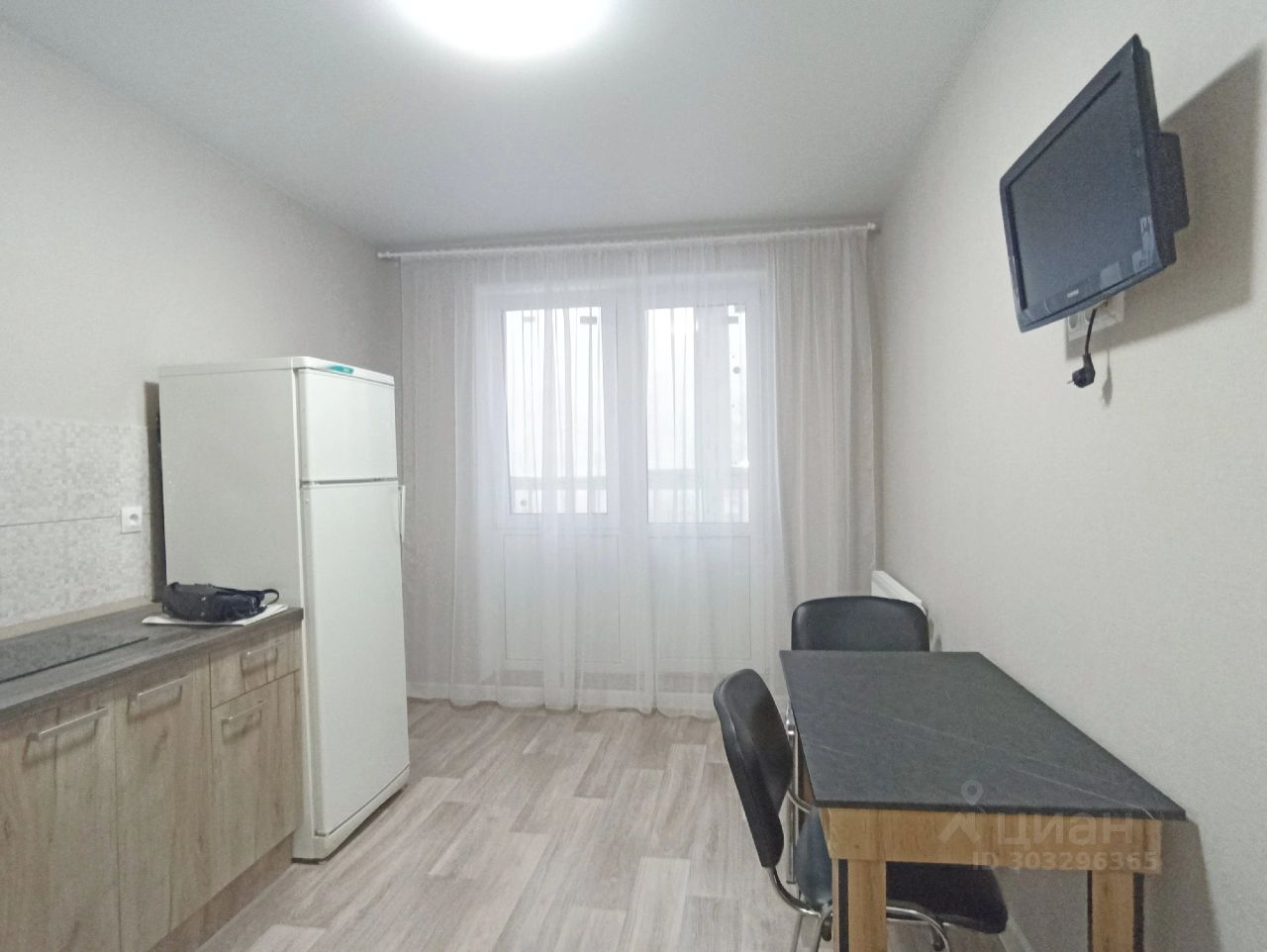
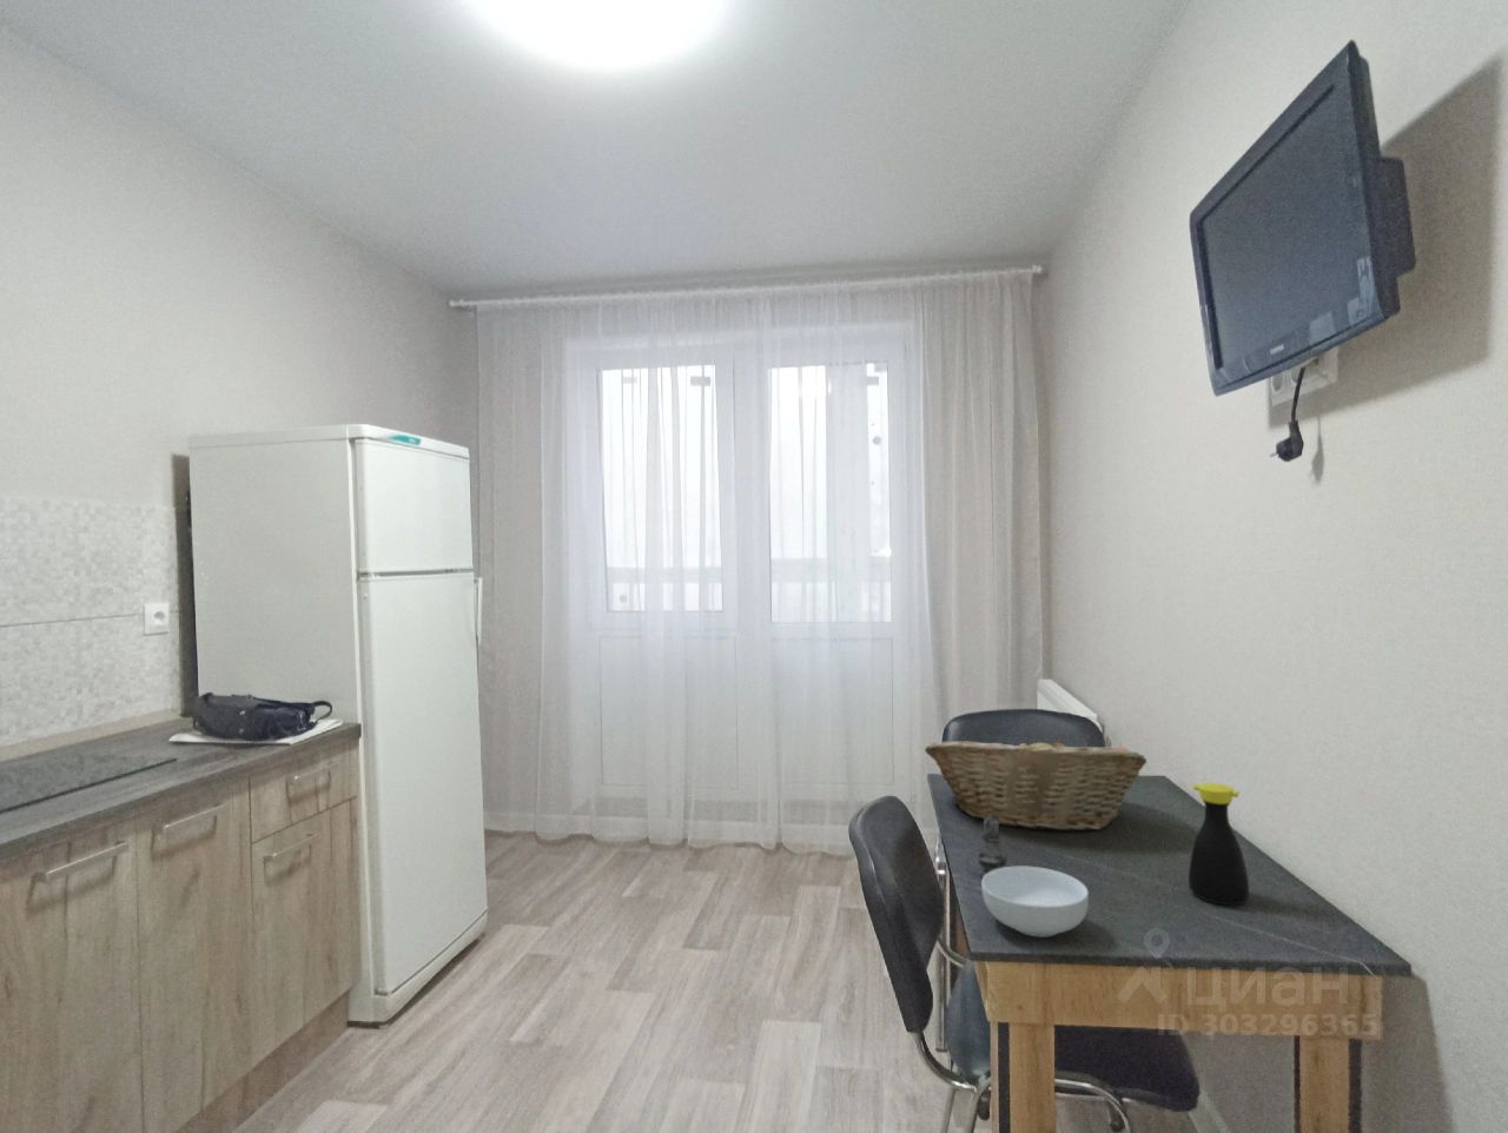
+ bottle [1188,782,1250,906]
+ cereal bowl [981,865,1090,939]
+ fruit basket [924,732,1149,833]
+ salt shaker [976,814,1008,878]
